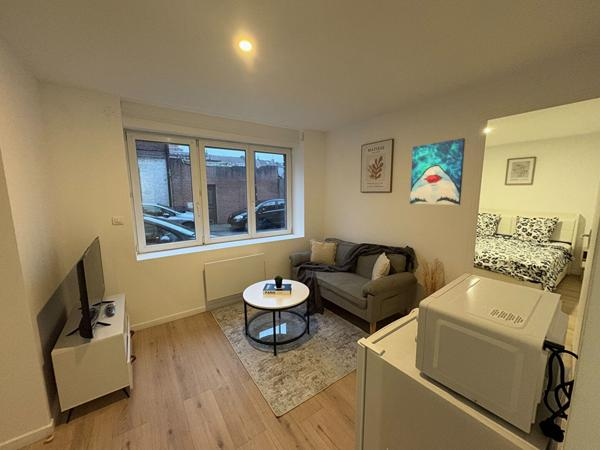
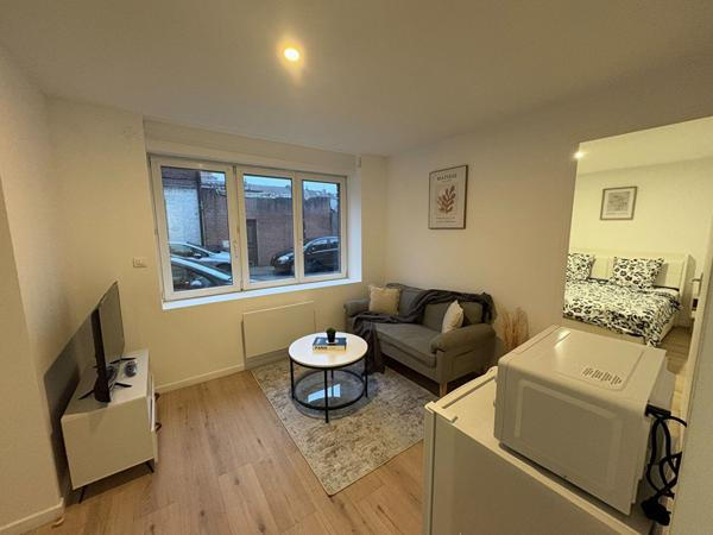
- wall art [409,137,466,206]
